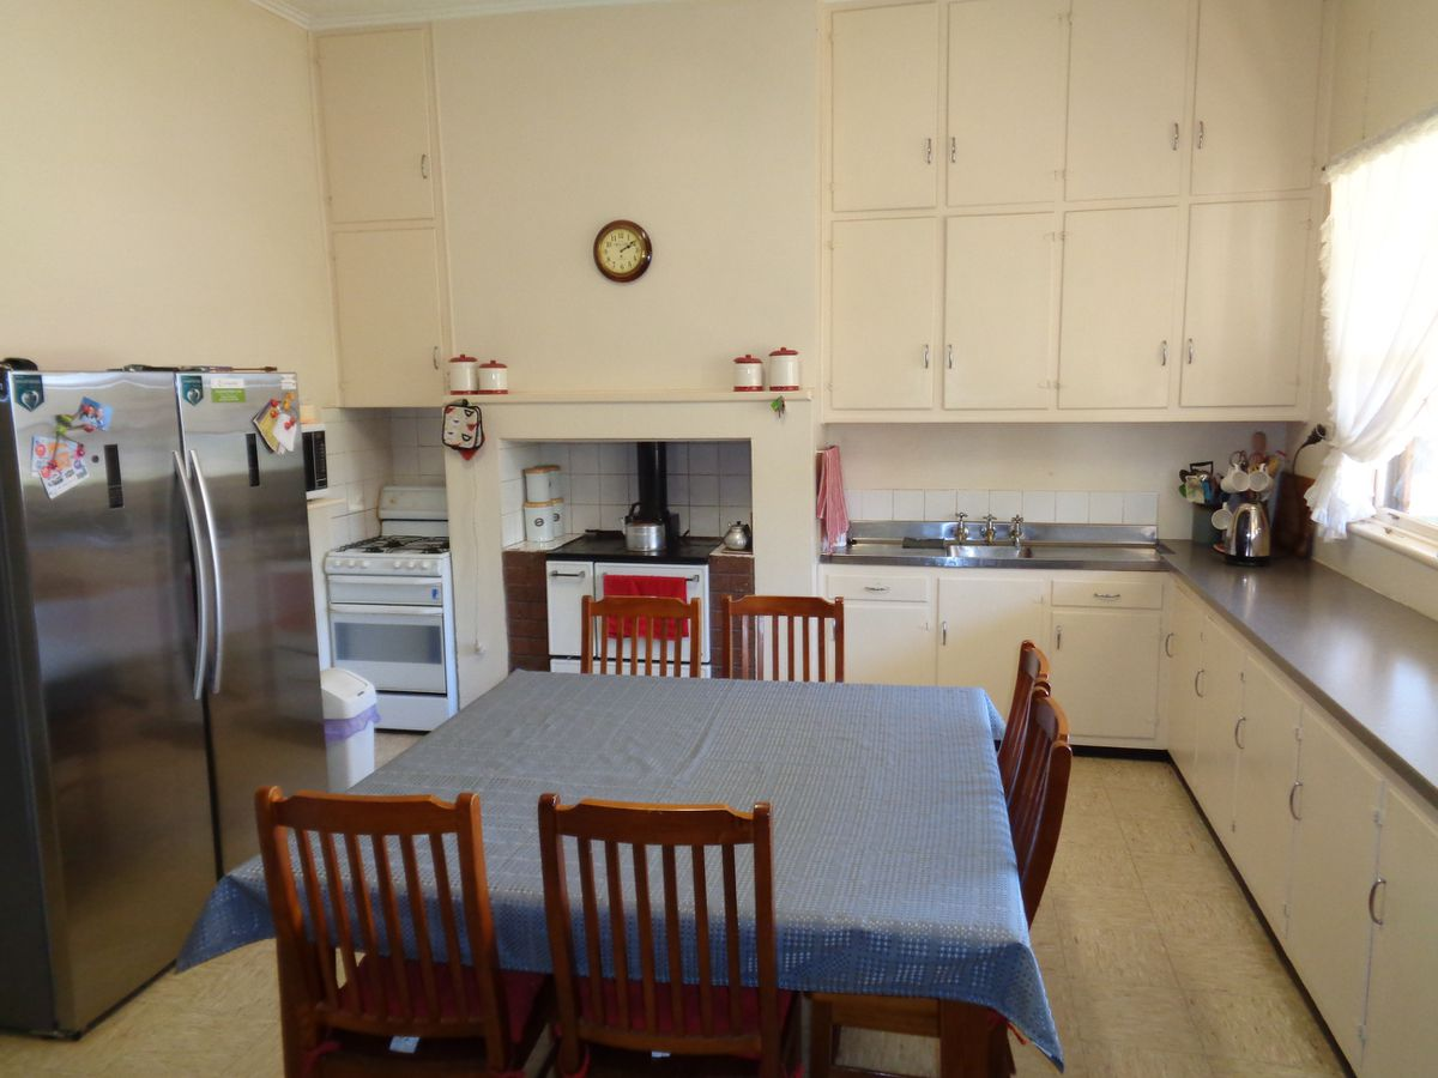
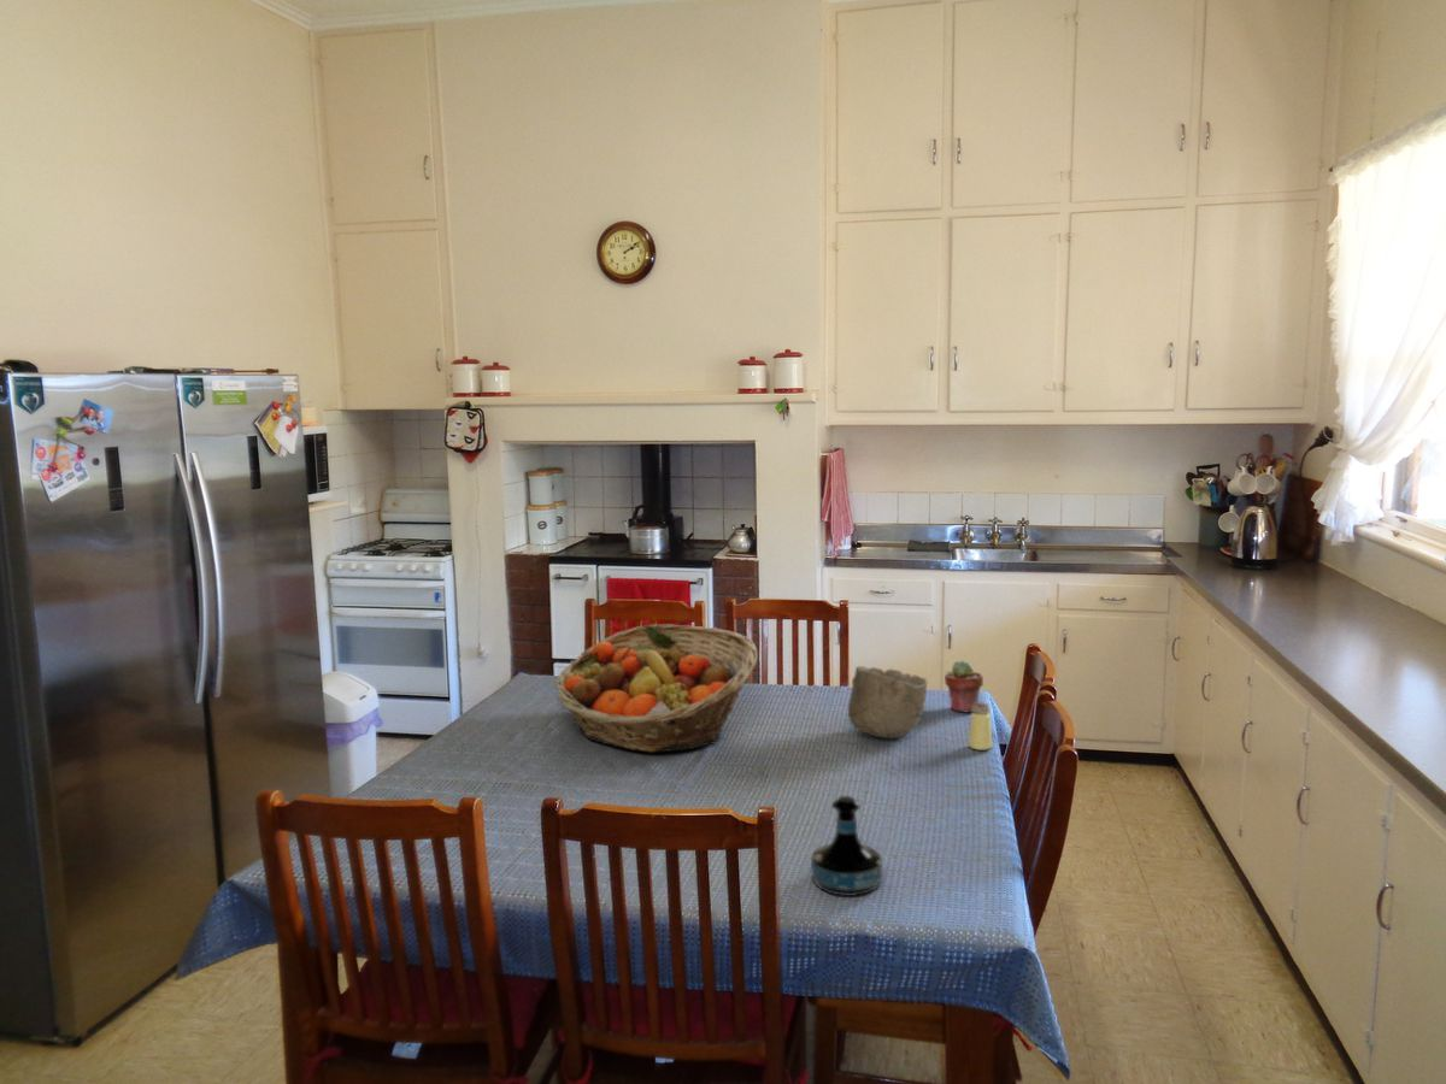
+ saltshaker [968,701,993,752]
+ fruit basket [554,623,758,754]
+ tequila bottle [810,795,883,897]
+ potted succulent [944,660,984,713]
+ bowl [847,665,929,740]
